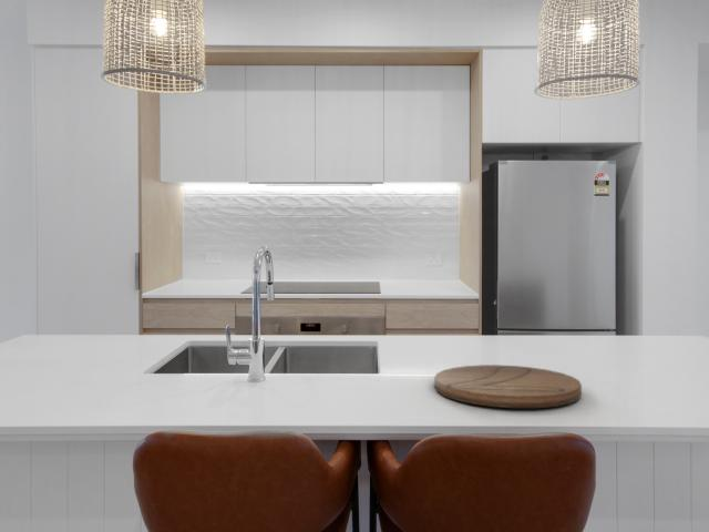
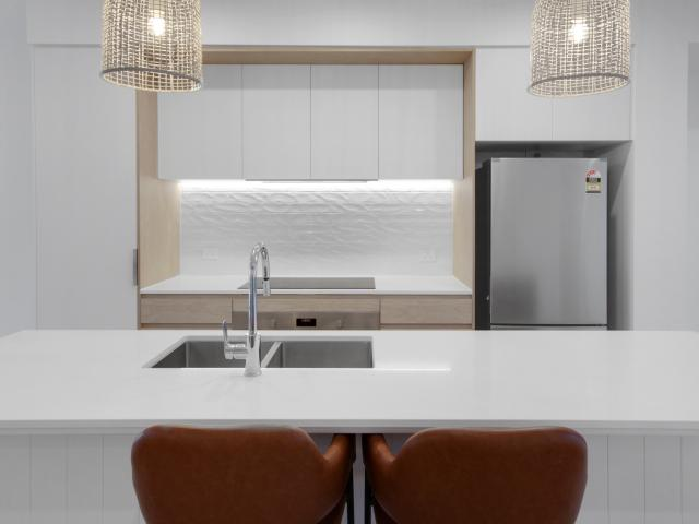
- cutting board [433,364,583,409]
